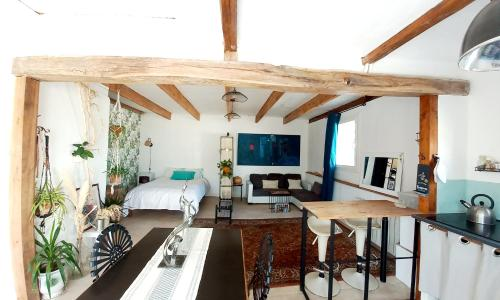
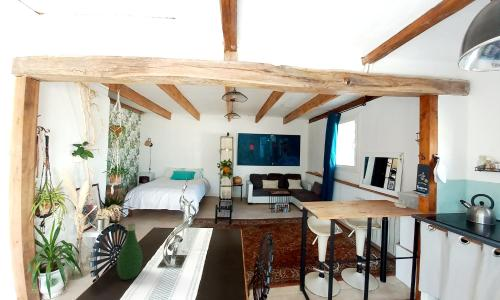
+ bottle [116,223,144,281]
